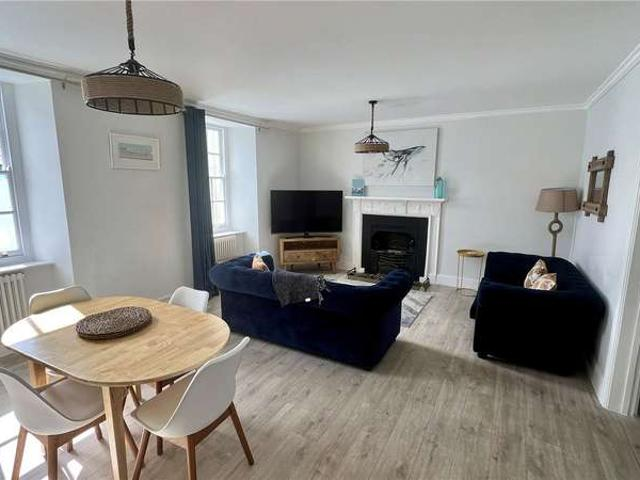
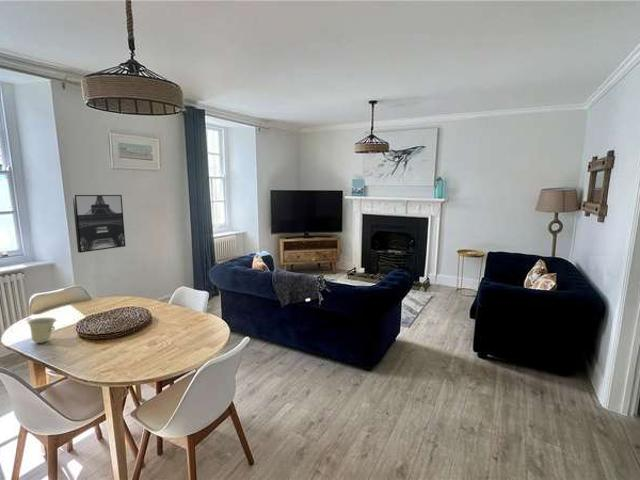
+ cup [27,317,57,344]
+ wall art [72,194,126,254]
